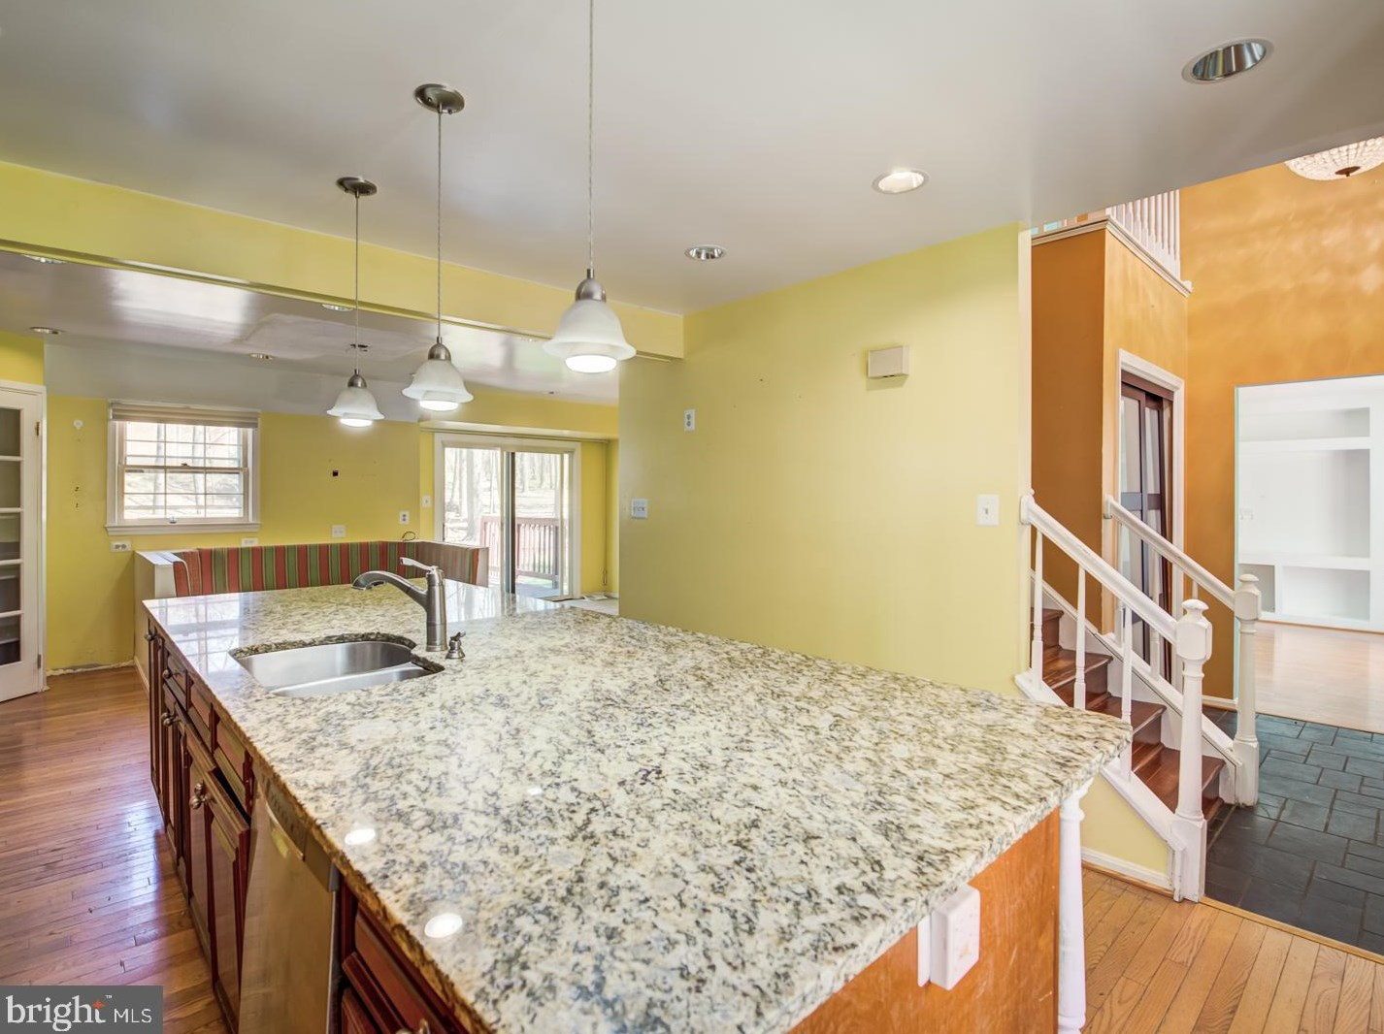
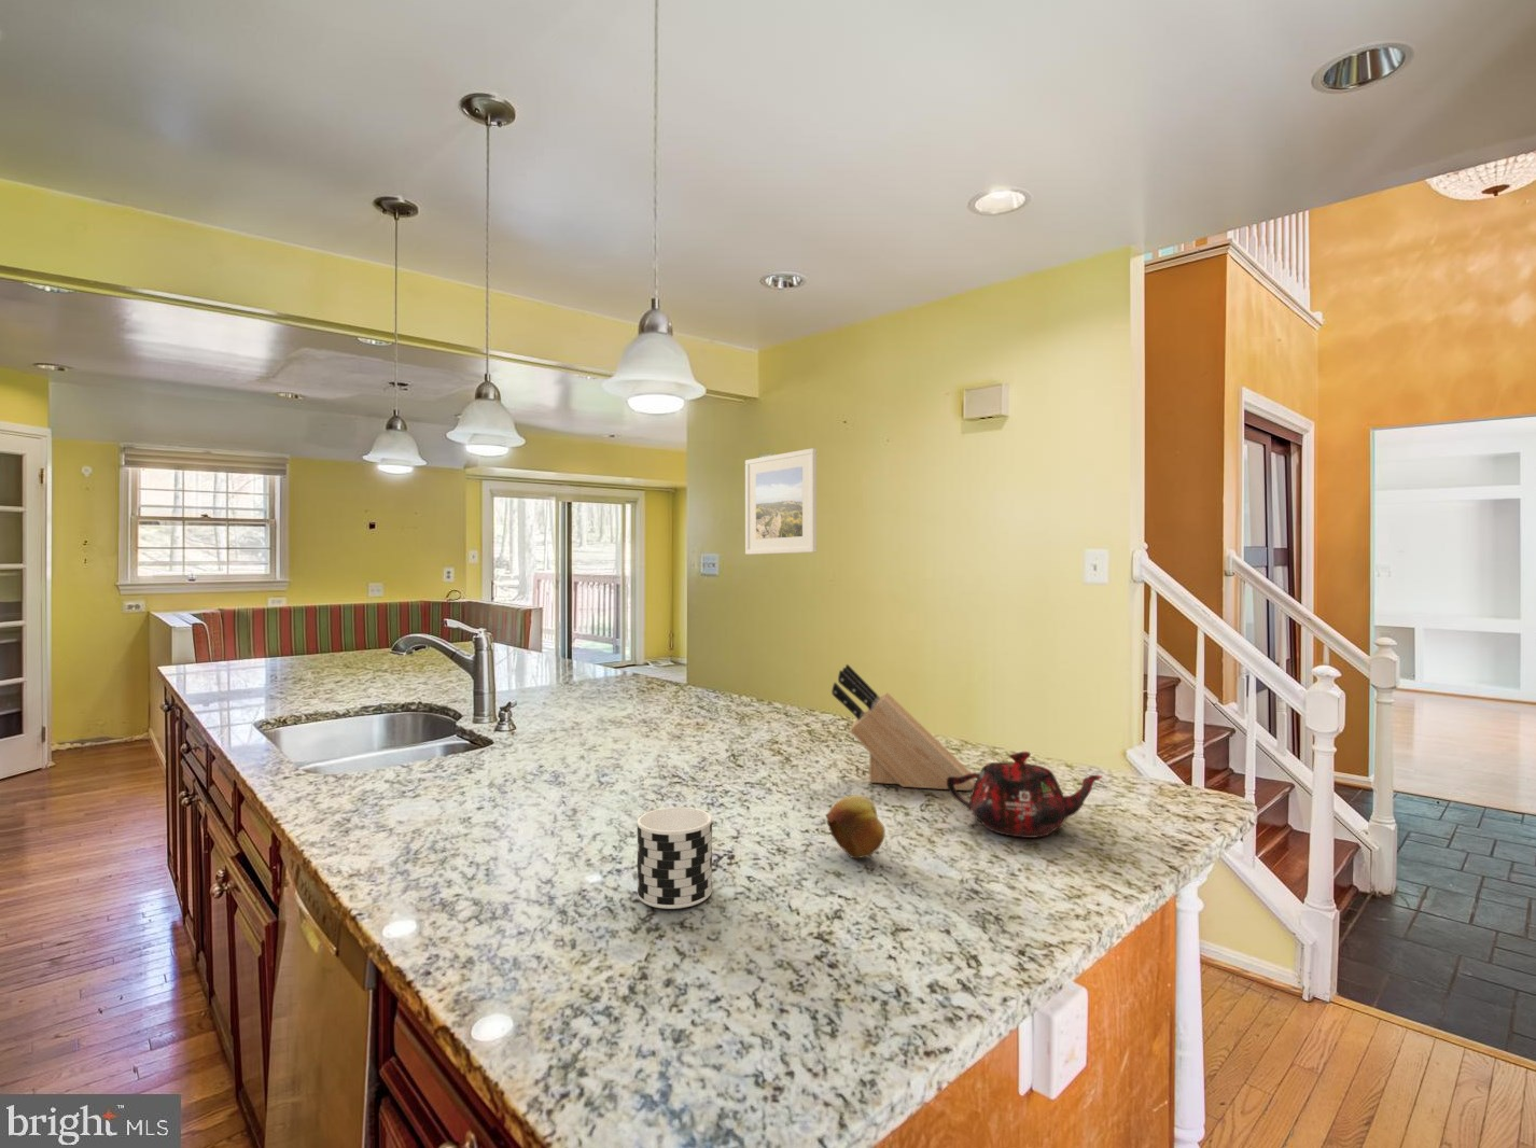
+ knife block [831,663,975,791]
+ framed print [744,447,817,556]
+ cup [637,807,713,910]
+ fruit [825,793,886,860]
+ teapot [946,750,1104,839]
